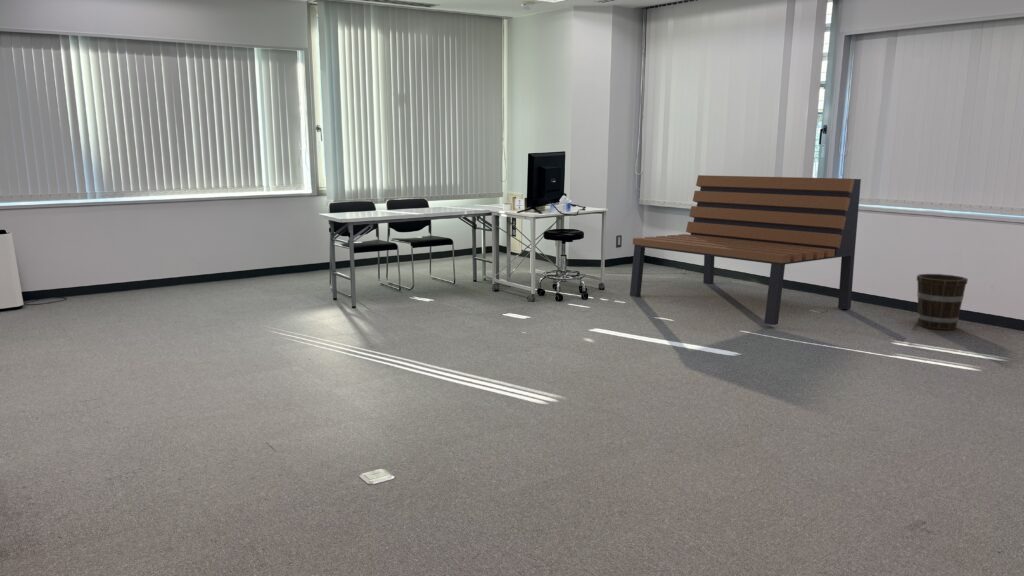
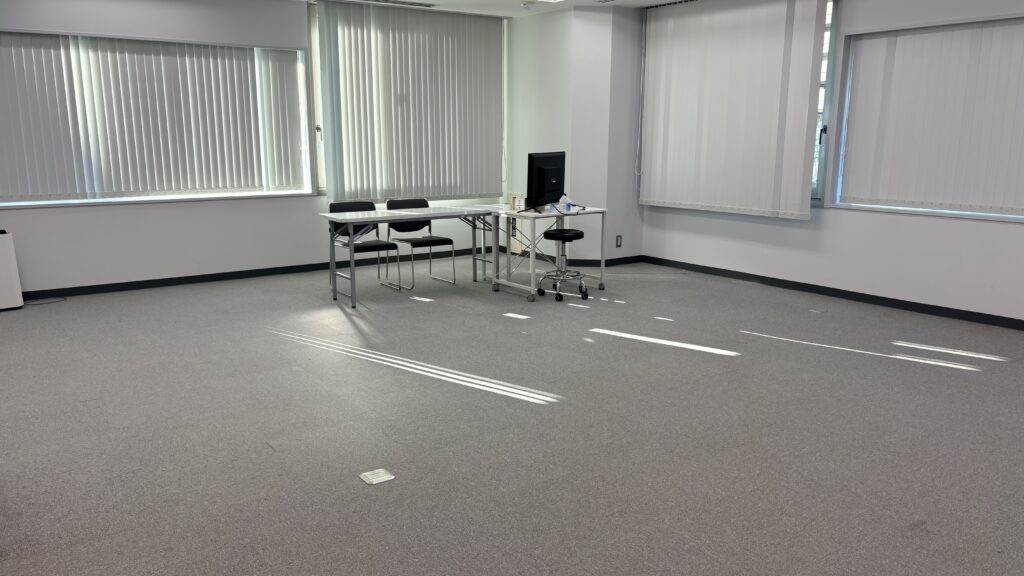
- bucket [916,273,969,331]
- bench [629,174,862,326]
